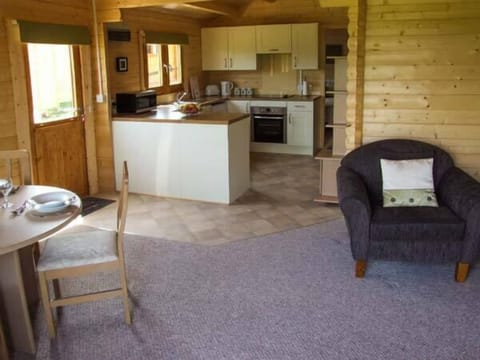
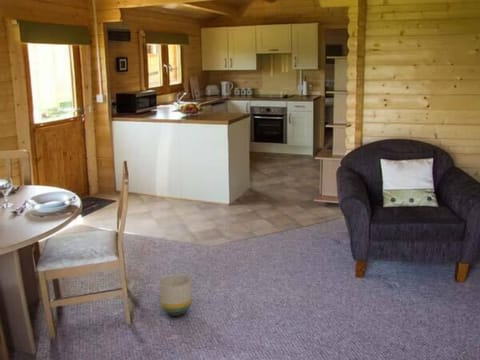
+ planter [158,274,193,317]
